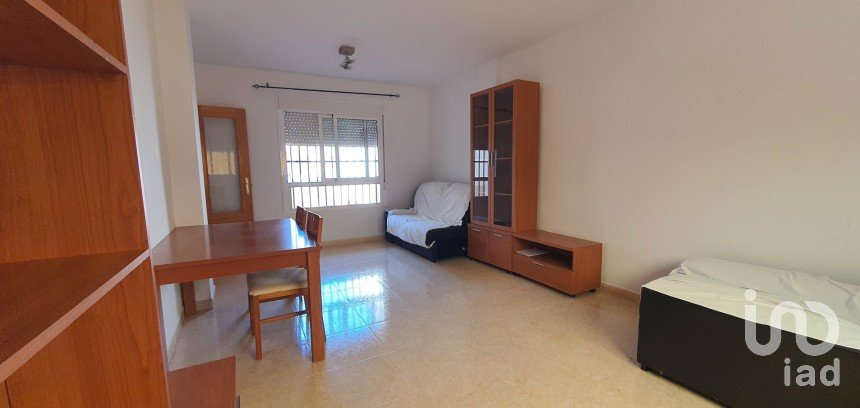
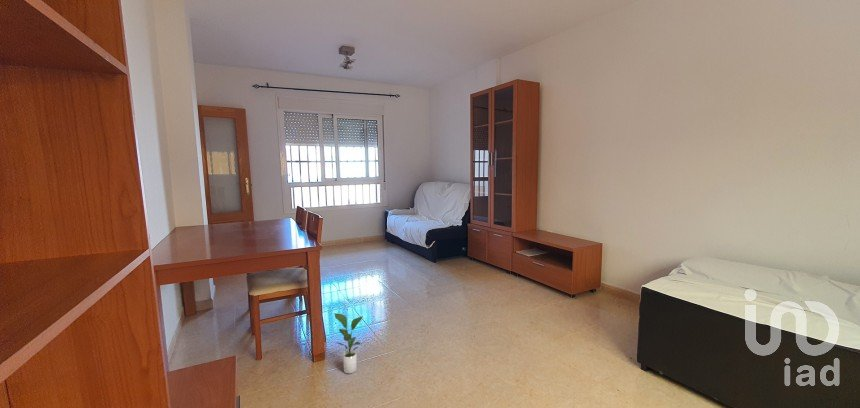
+ potted plant [333,312,364,374]
